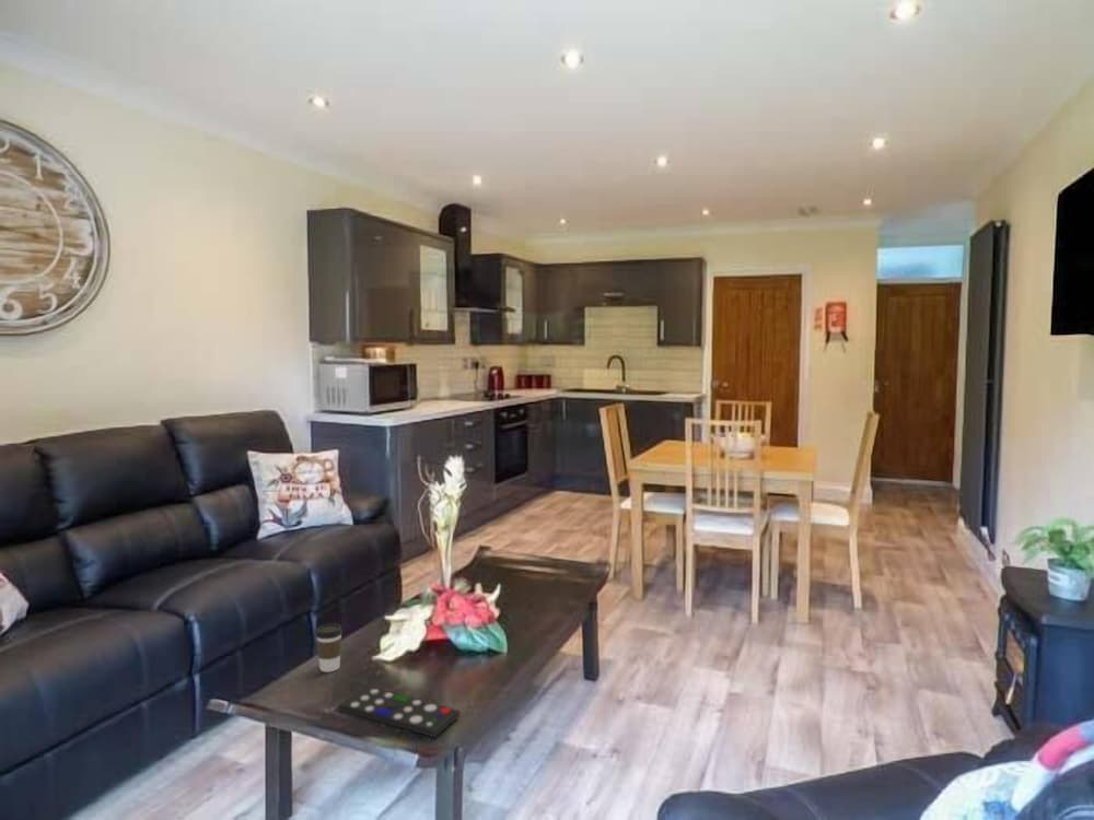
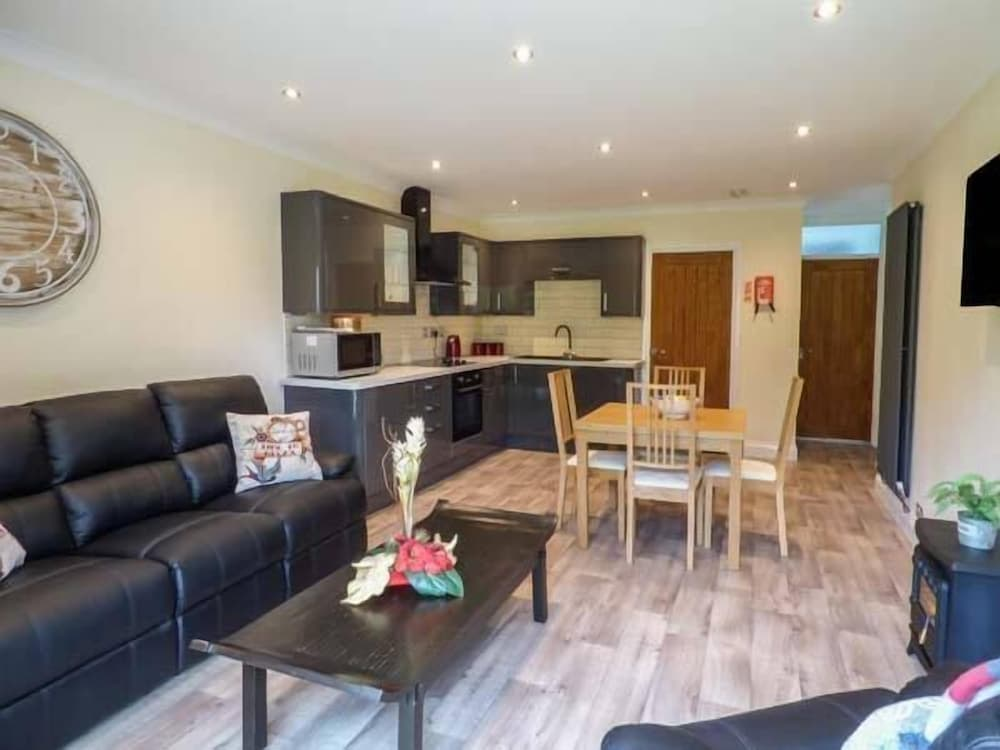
- coffee cup [314,622,344,673]
- remote control [337,686,461,739]
